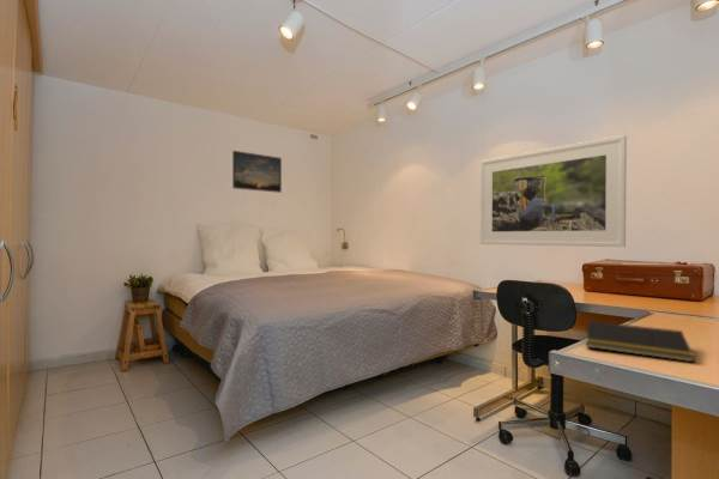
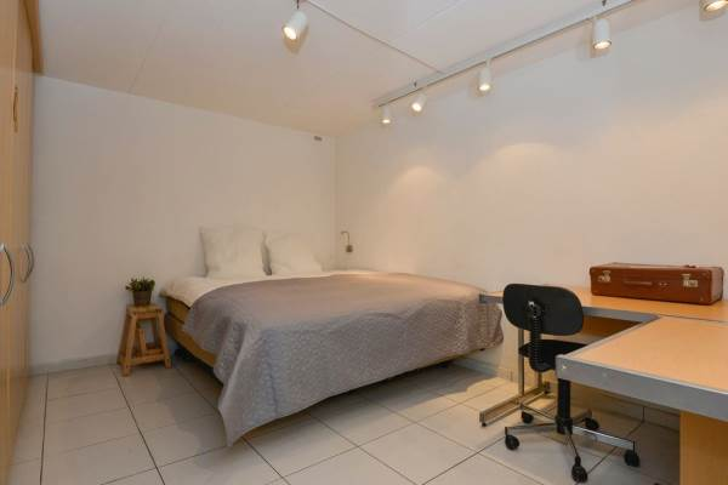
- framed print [231,150,283,194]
- notepad [585,320,695,363]
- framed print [479,134,628,248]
